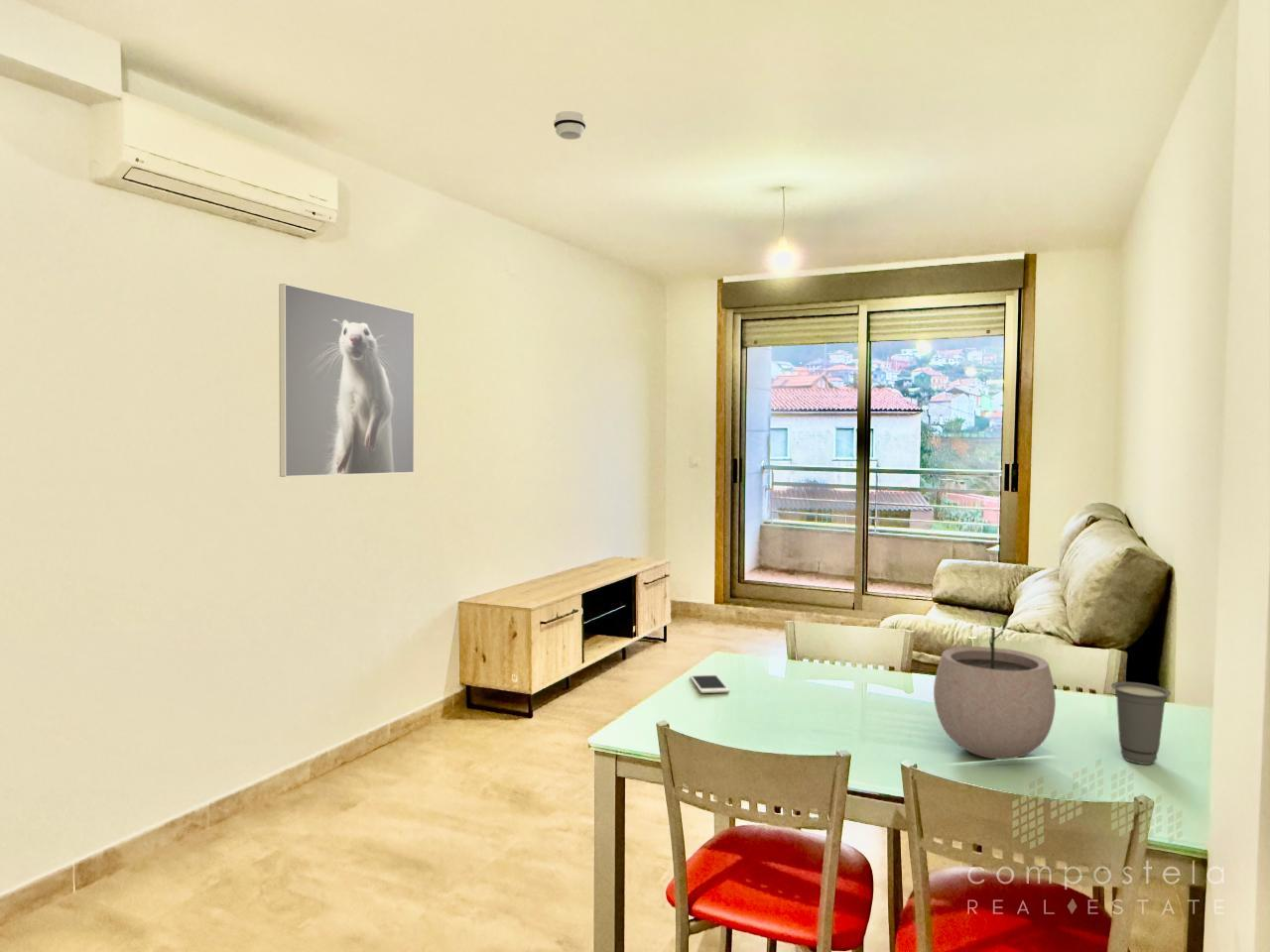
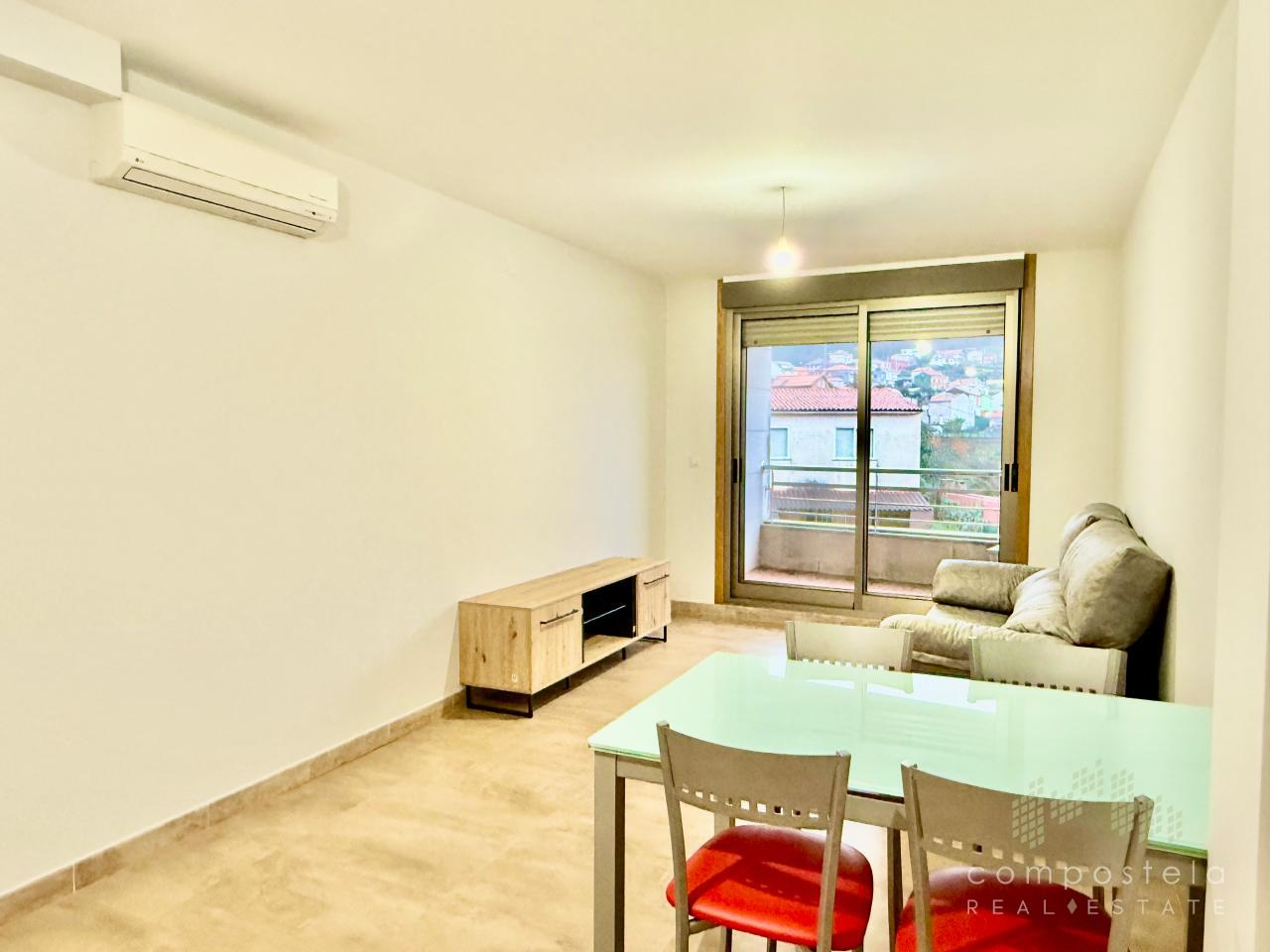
- smoke detector [553,110,587,141]
- cell phone [689,673,730,694]
- plant pot [933,615,1057,761]
- cup [1110,681,1172,766]
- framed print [278,283,415,478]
